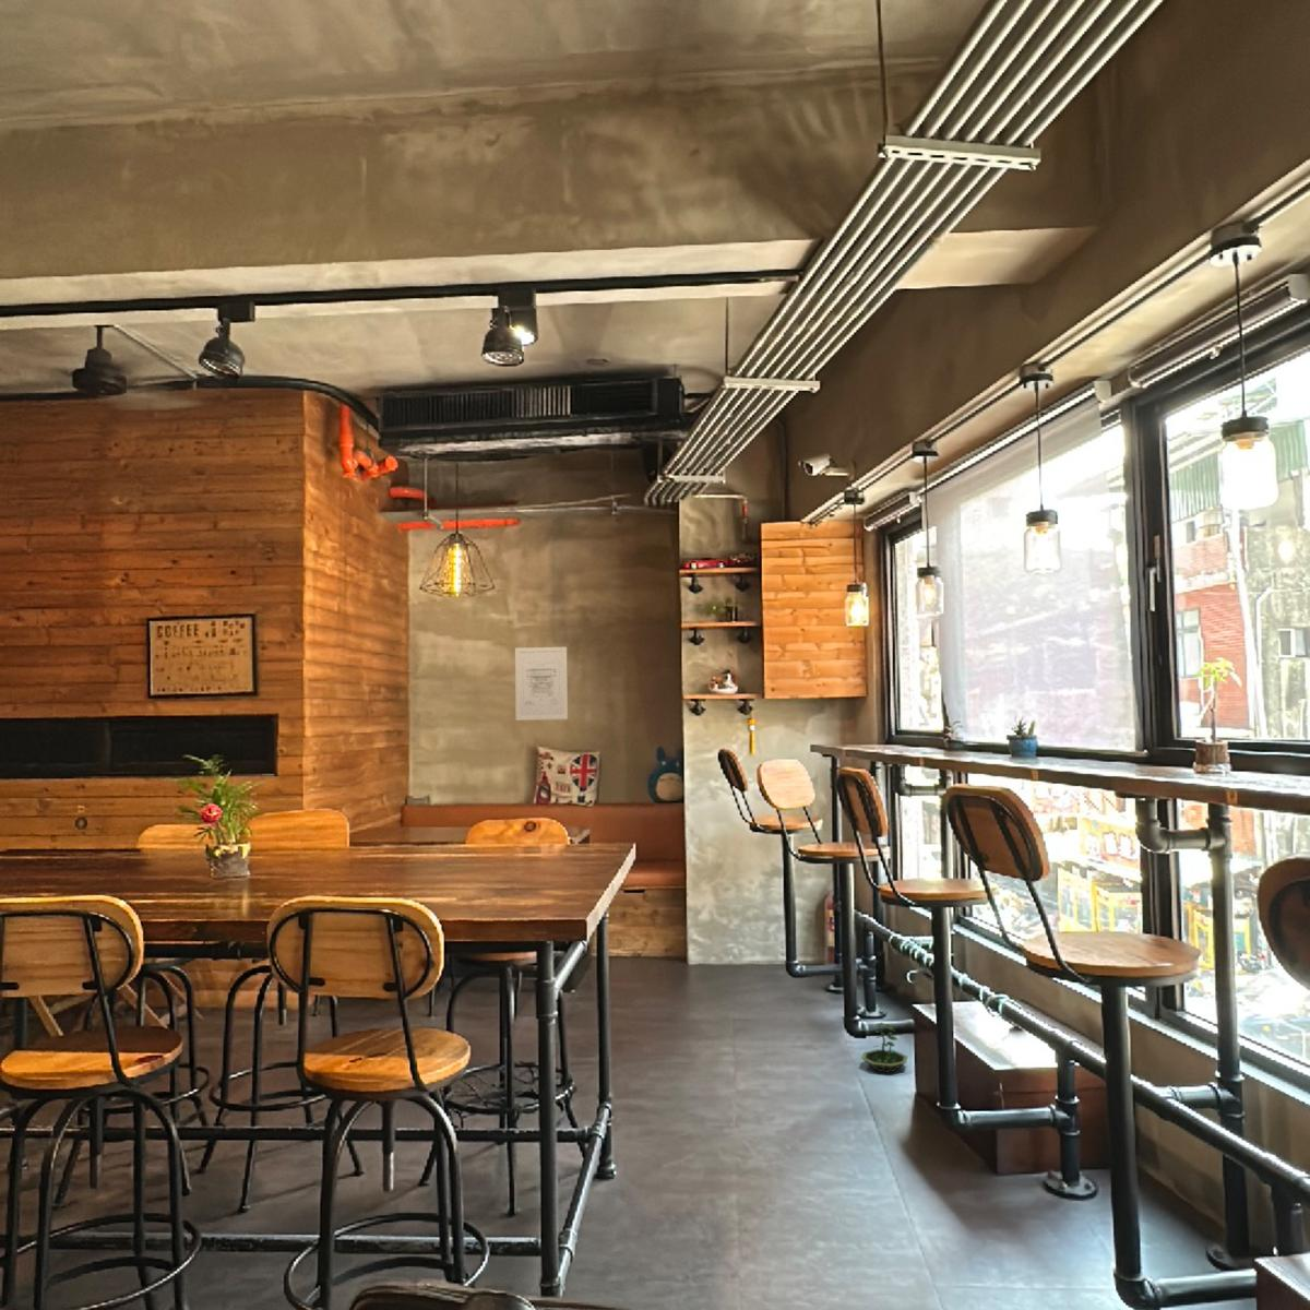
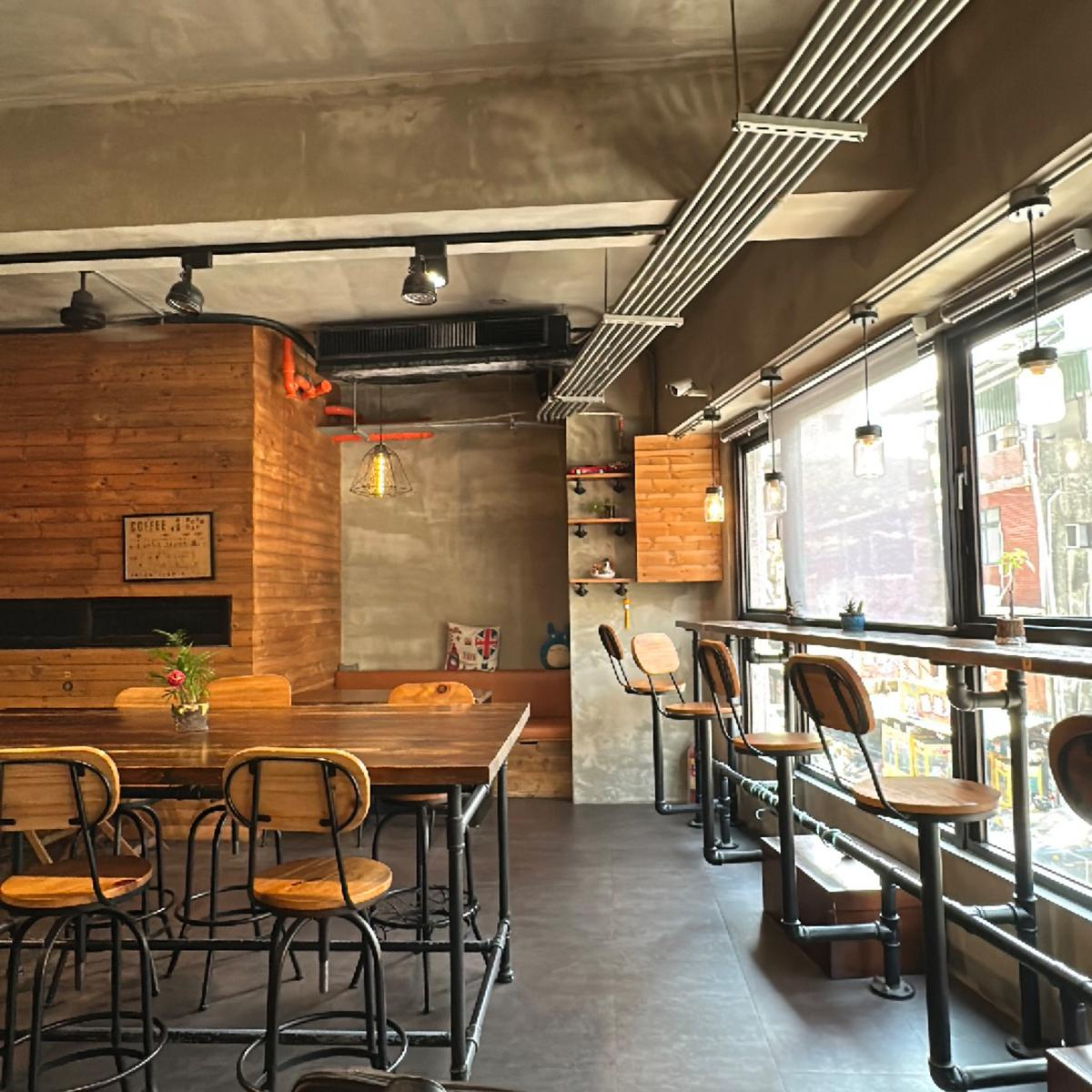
- wall art [515,647,569,722]
- terrarium [860,1022,909,1074]
